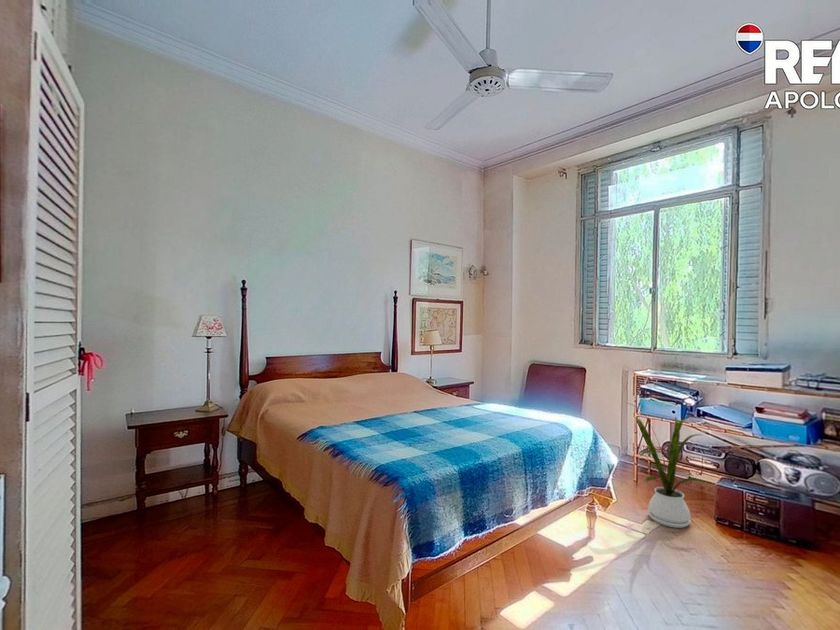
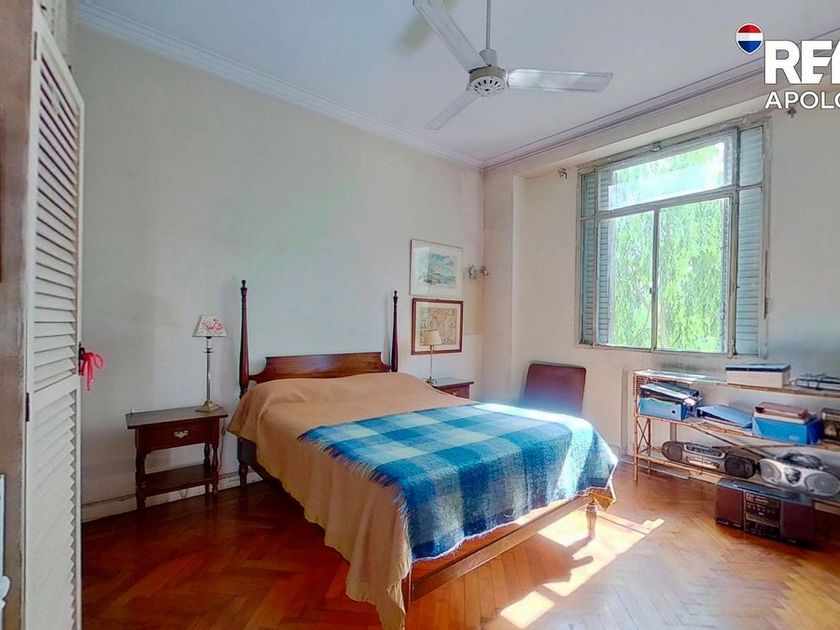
- house plant [624,401,708,529]
